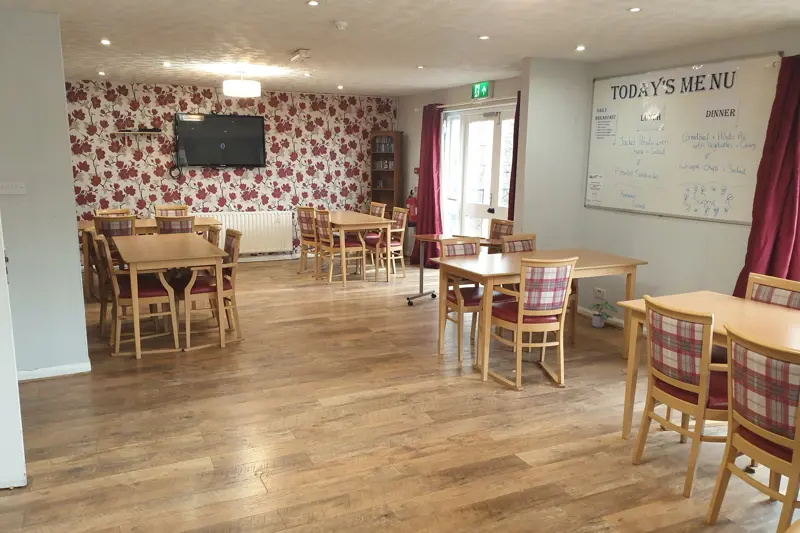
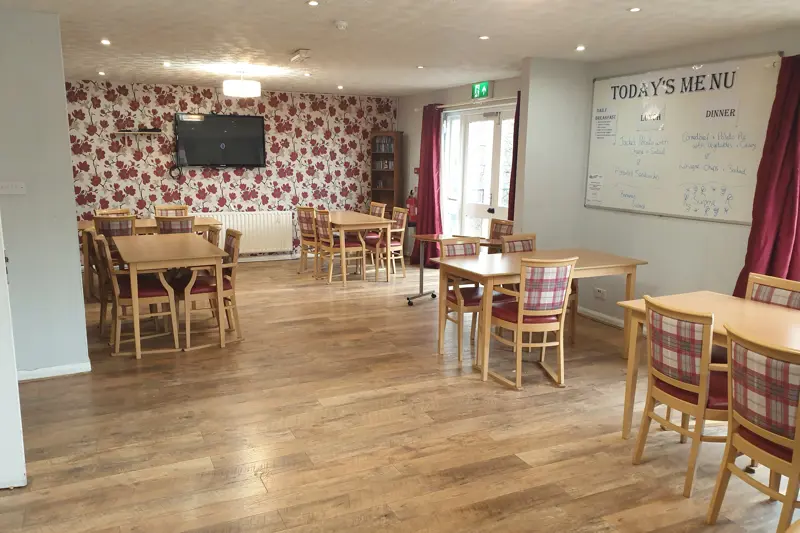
- potted plant [588,300,618,329]
